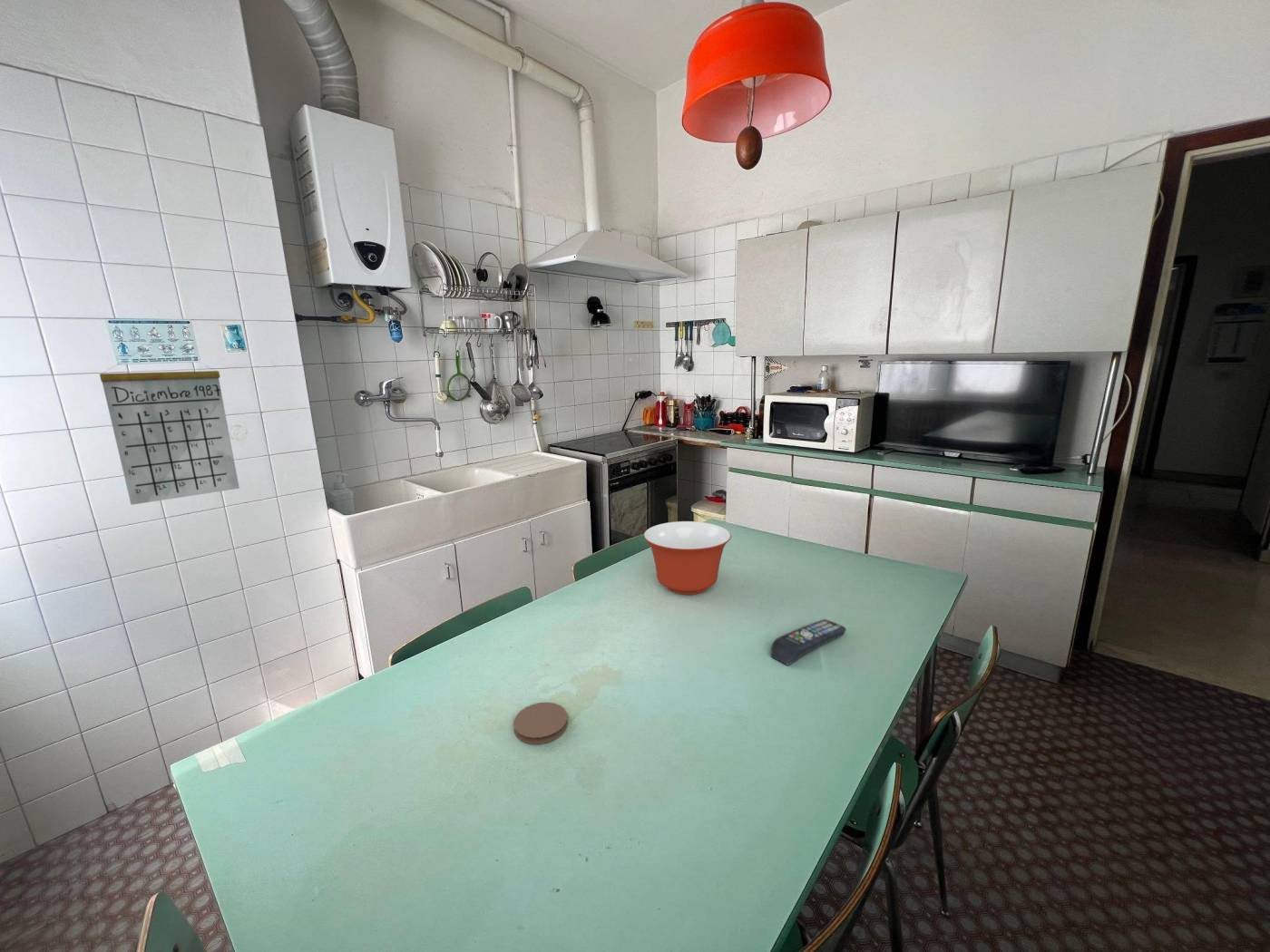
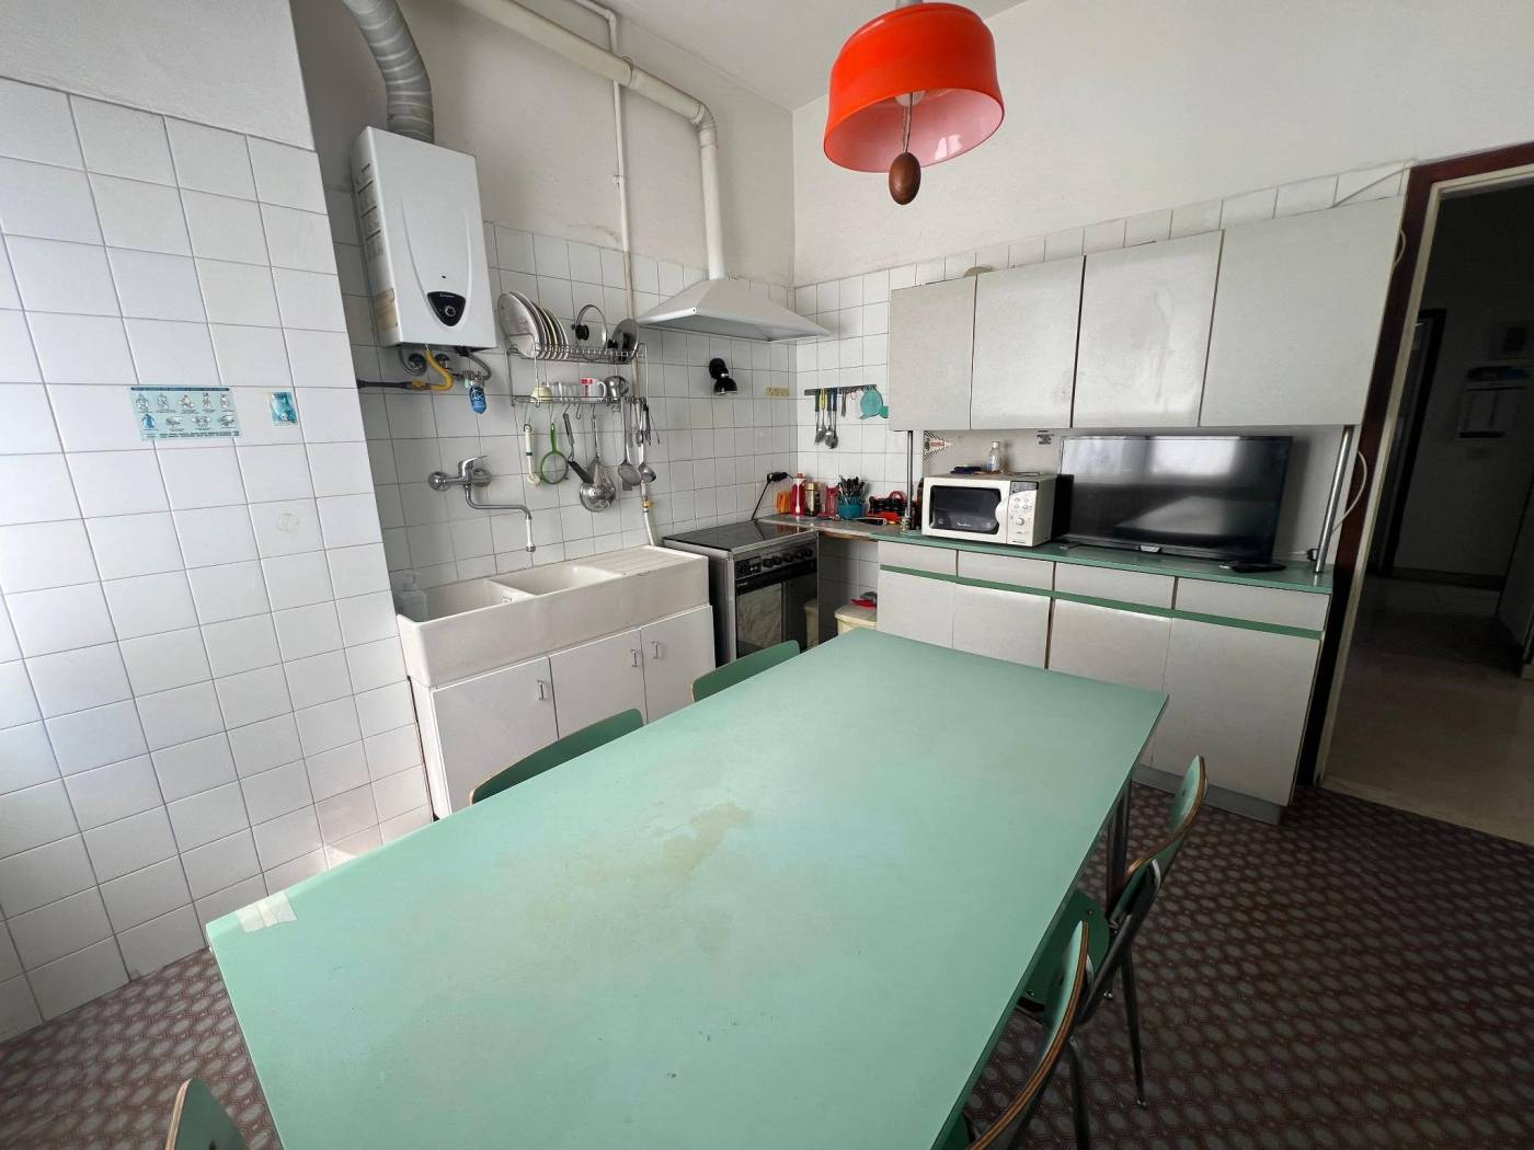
- mixing bowl [643,520,732,596]
- calendar [99,341,240,506]
- remote control [770,618,847,666]
- coaster [513,702,569,745]
